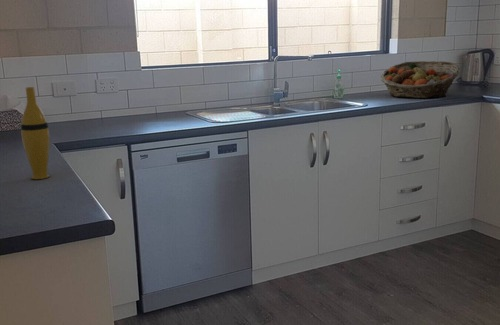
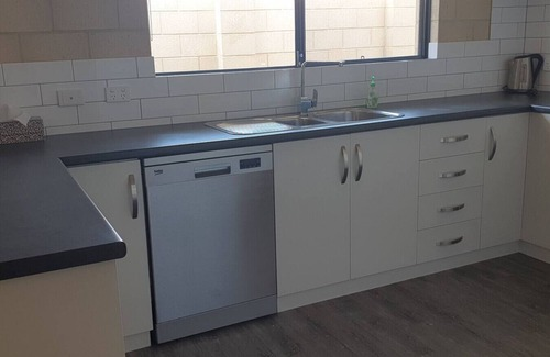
- fruit basket [379,60,461,99]
- vase [20,86,51,180]
